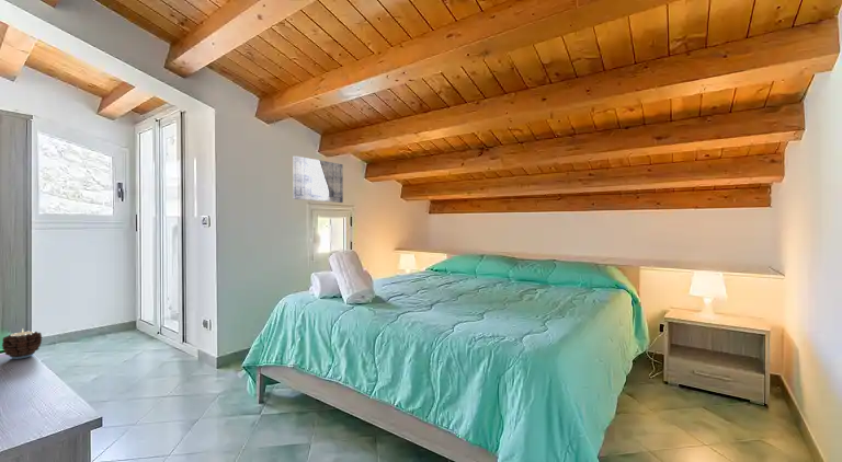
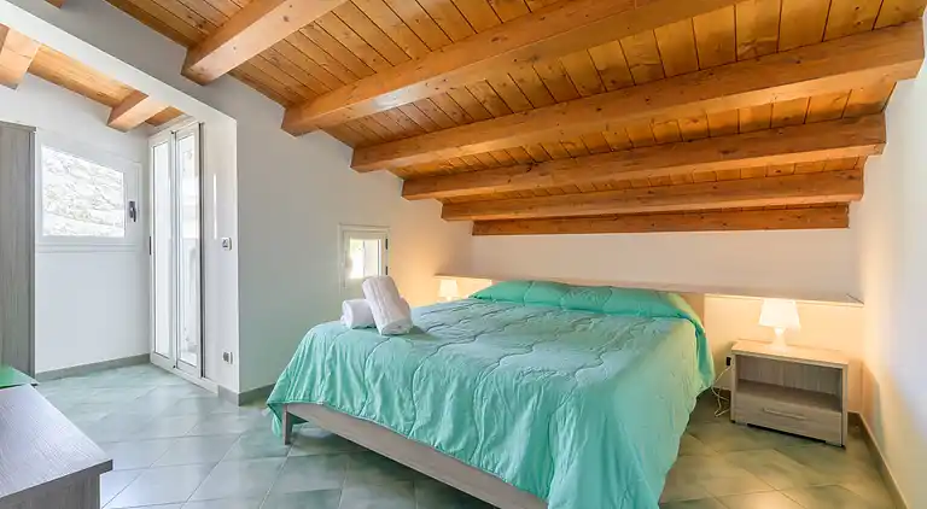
- candle [1,328,43,360]
- wall art [292,154,344,204]
